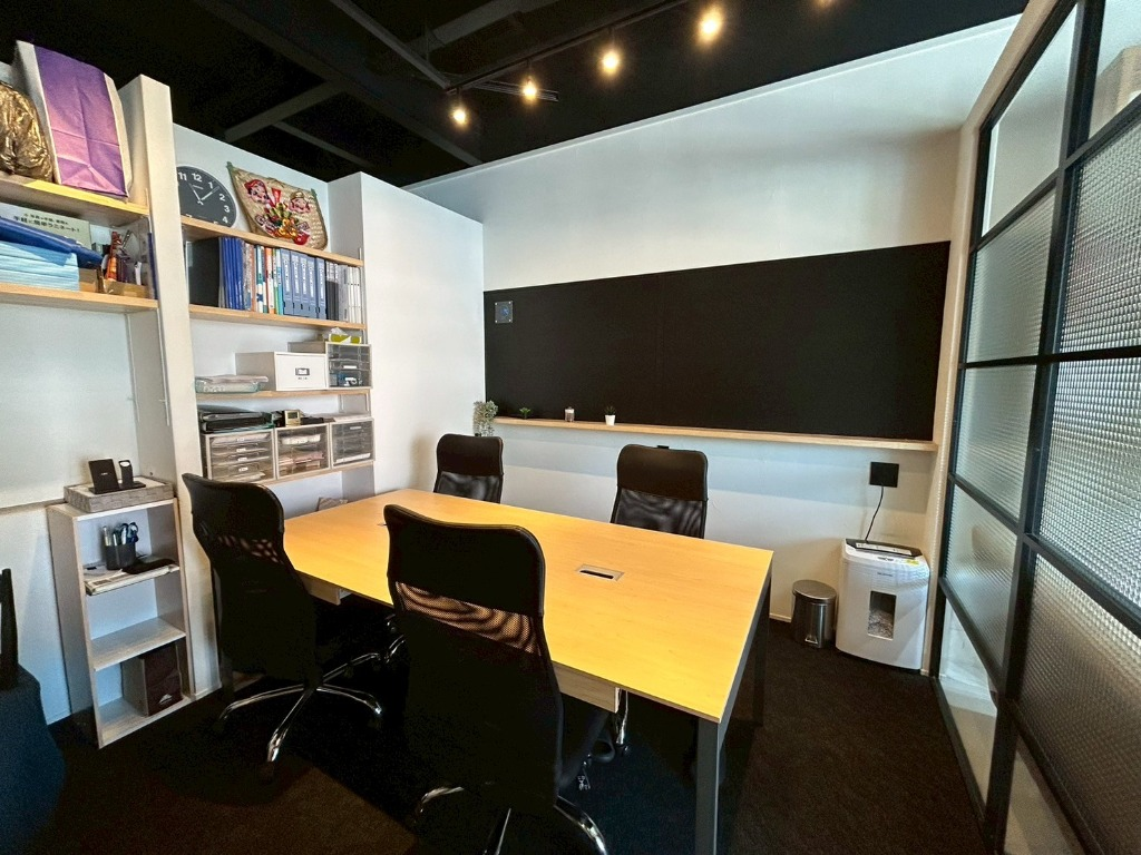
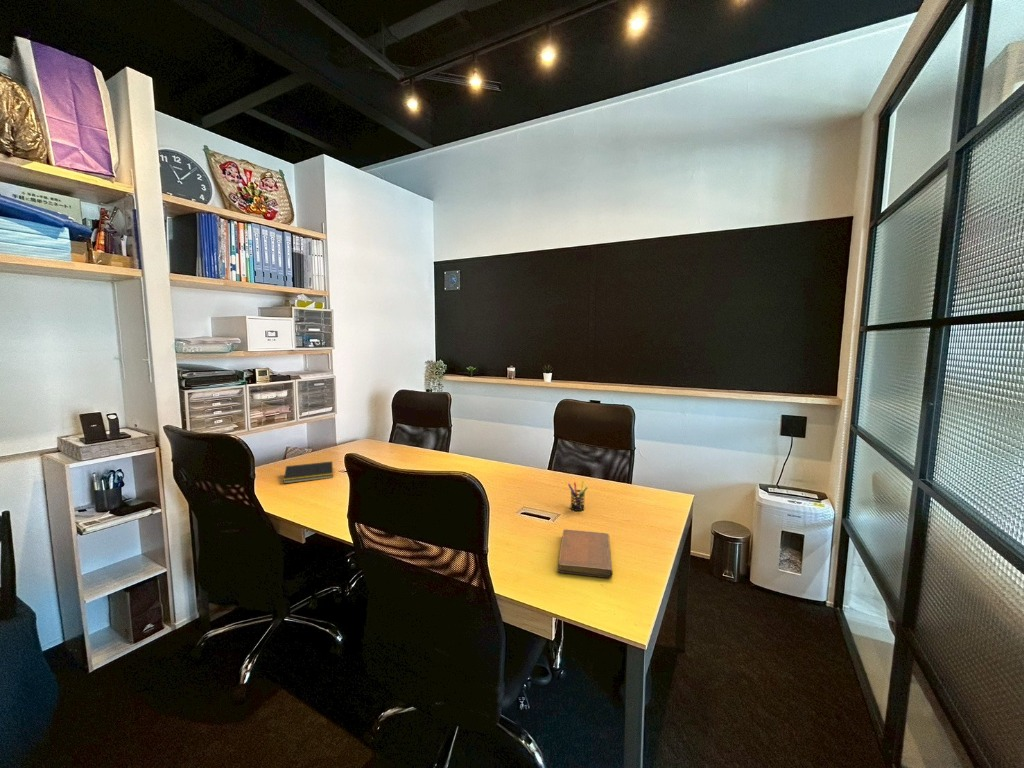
+ notepad [282,460,334,485]
+ pen holder [567,480,589,512]
+ notebook [557,529,614,579]
